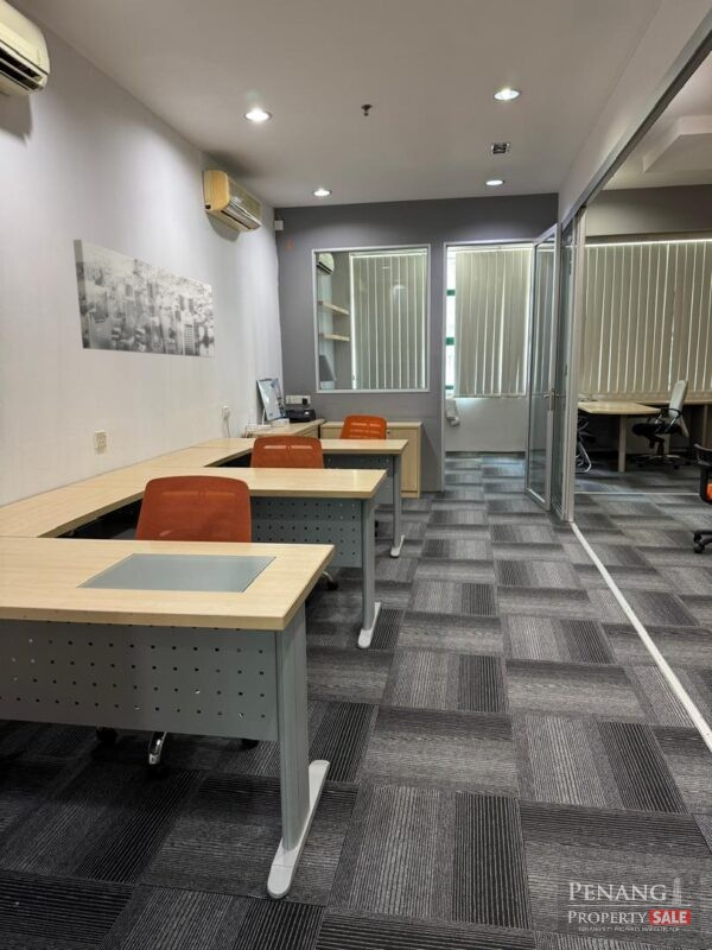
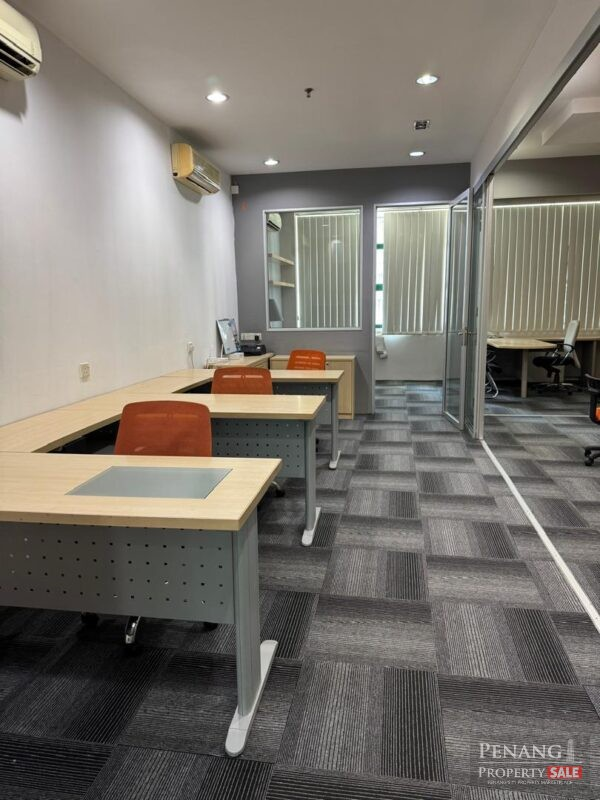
- wall art [72,239,216,359]
